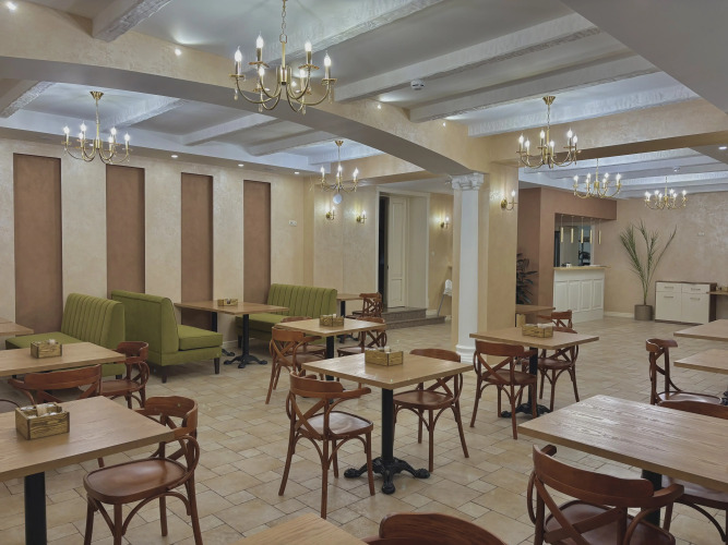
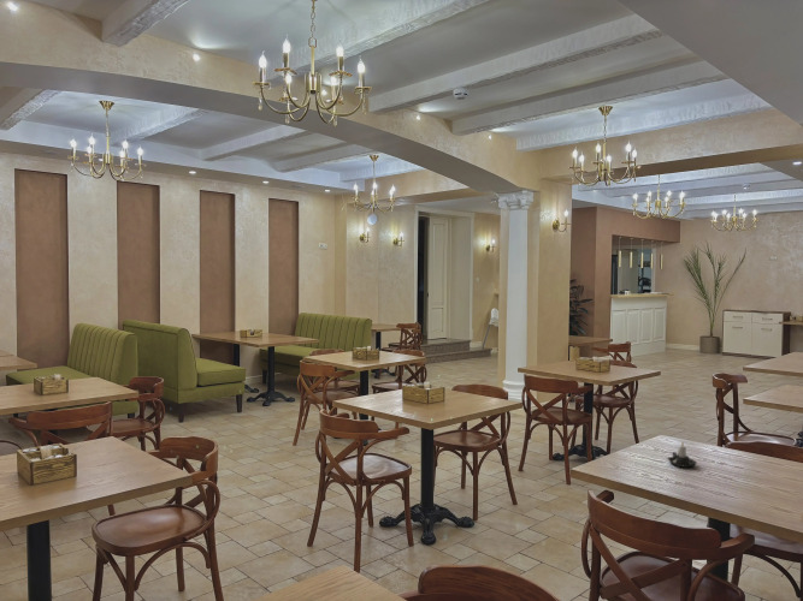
+ candle [666,441,698,469]
